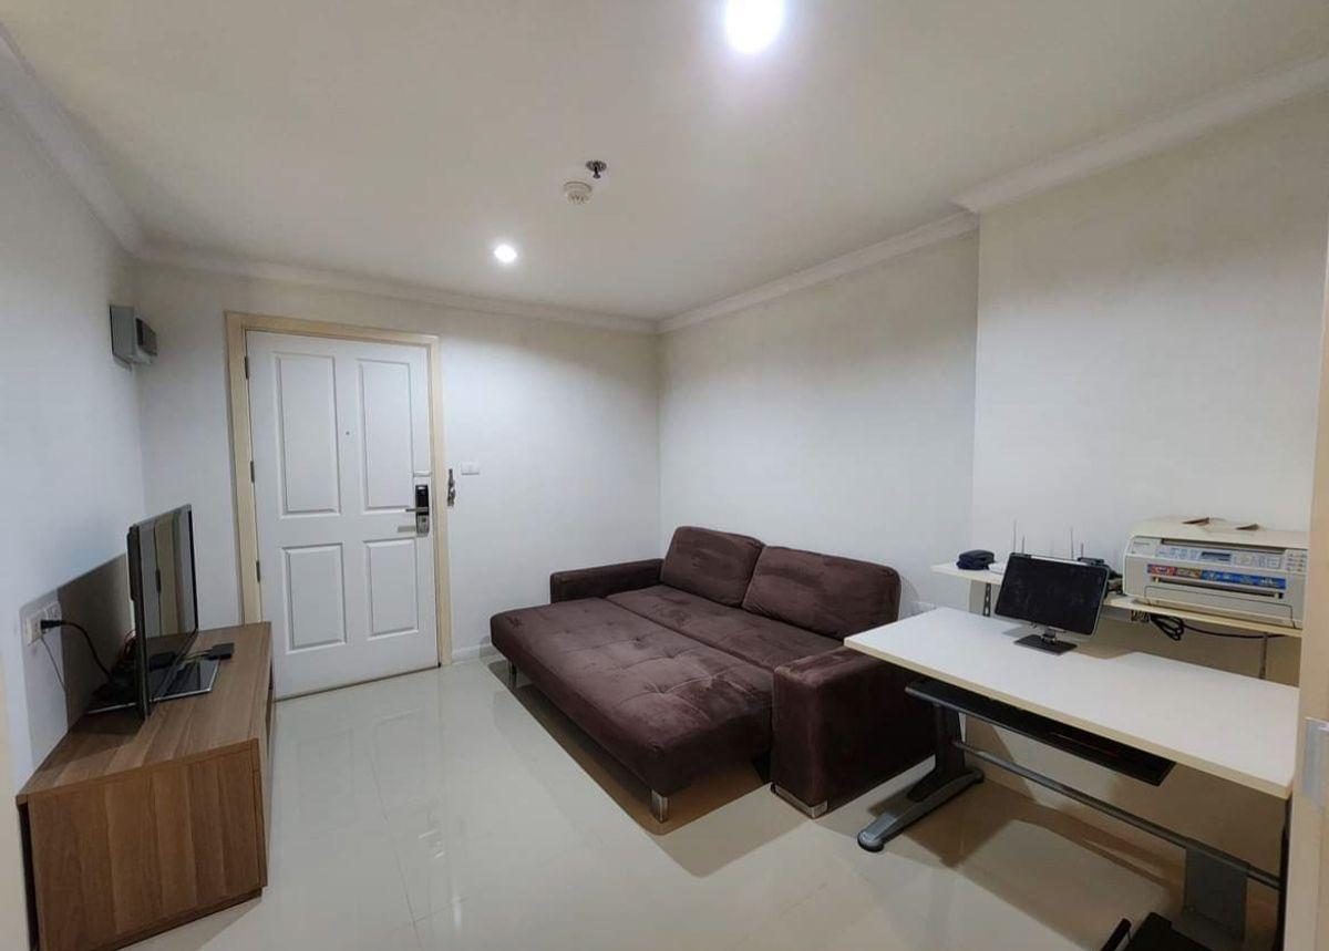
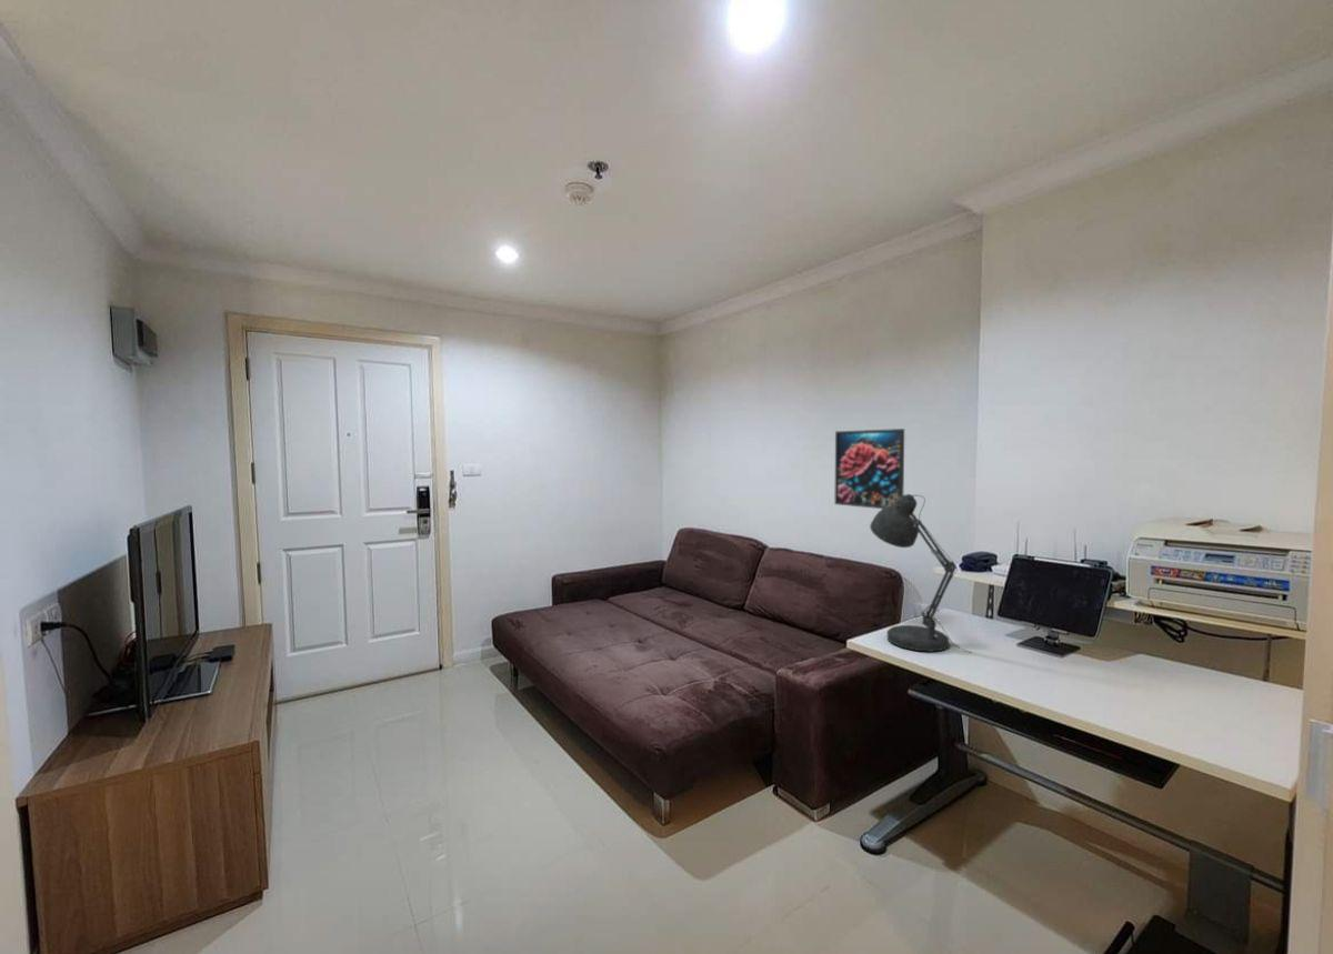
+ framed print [833,428,905,510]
+ desk lamp [869,493,973,654]
